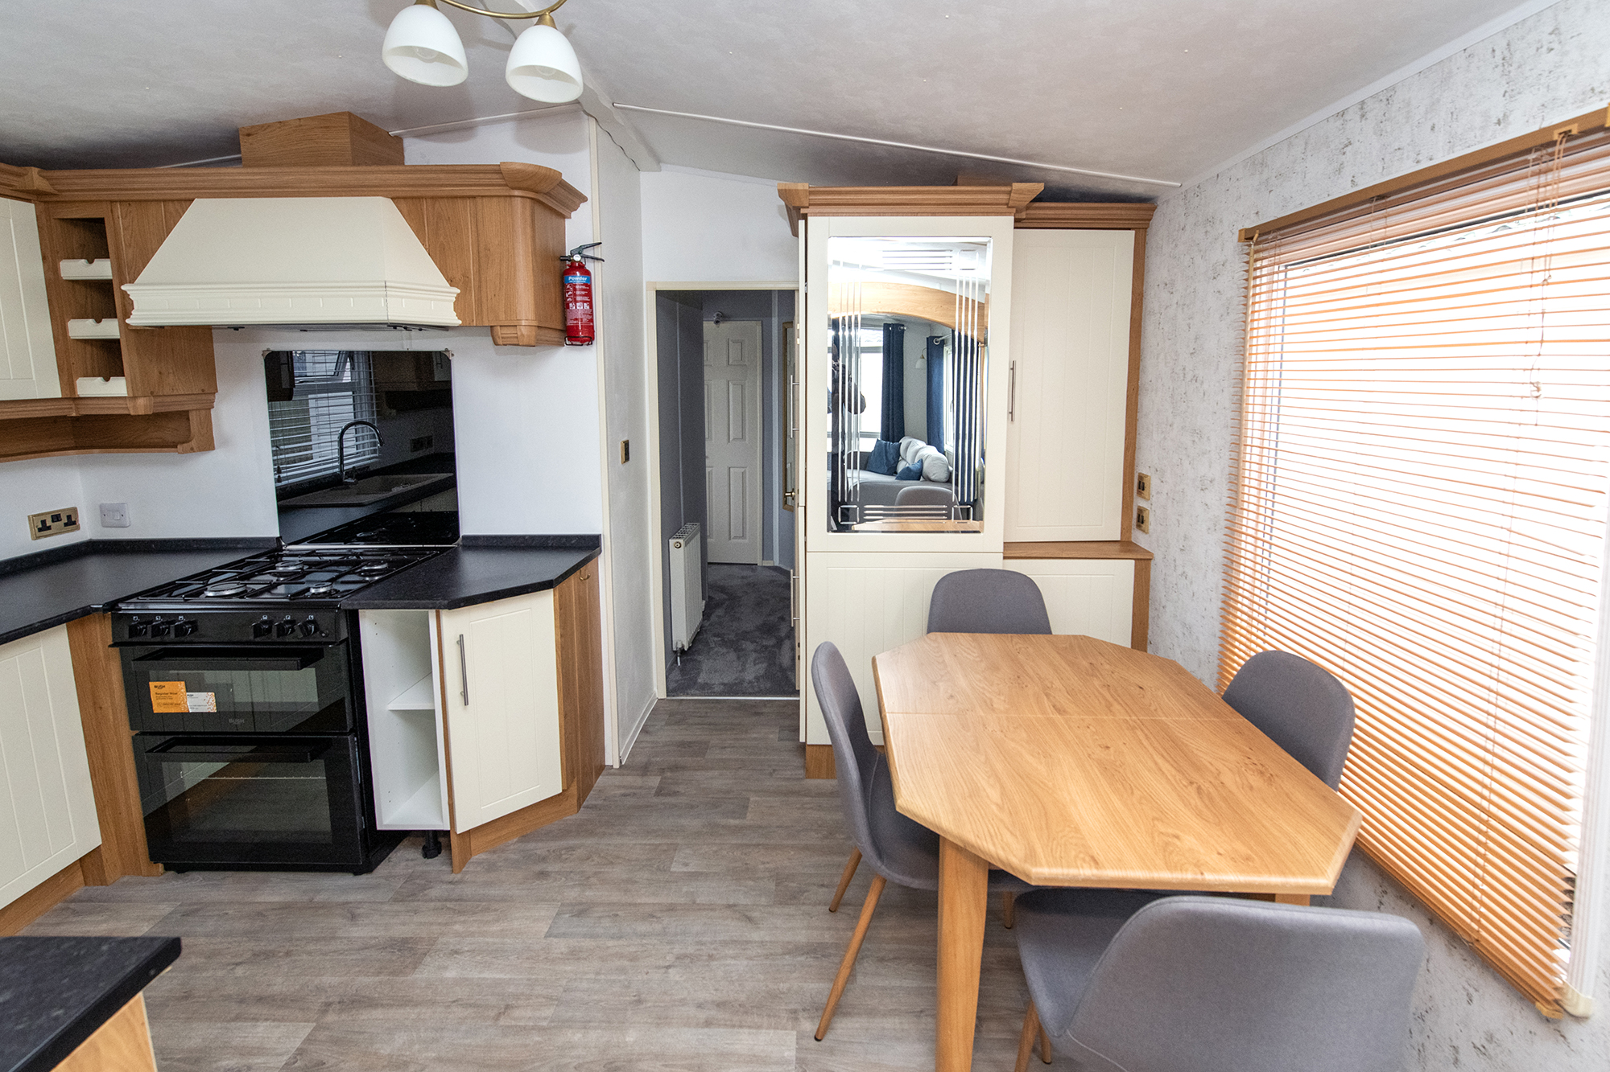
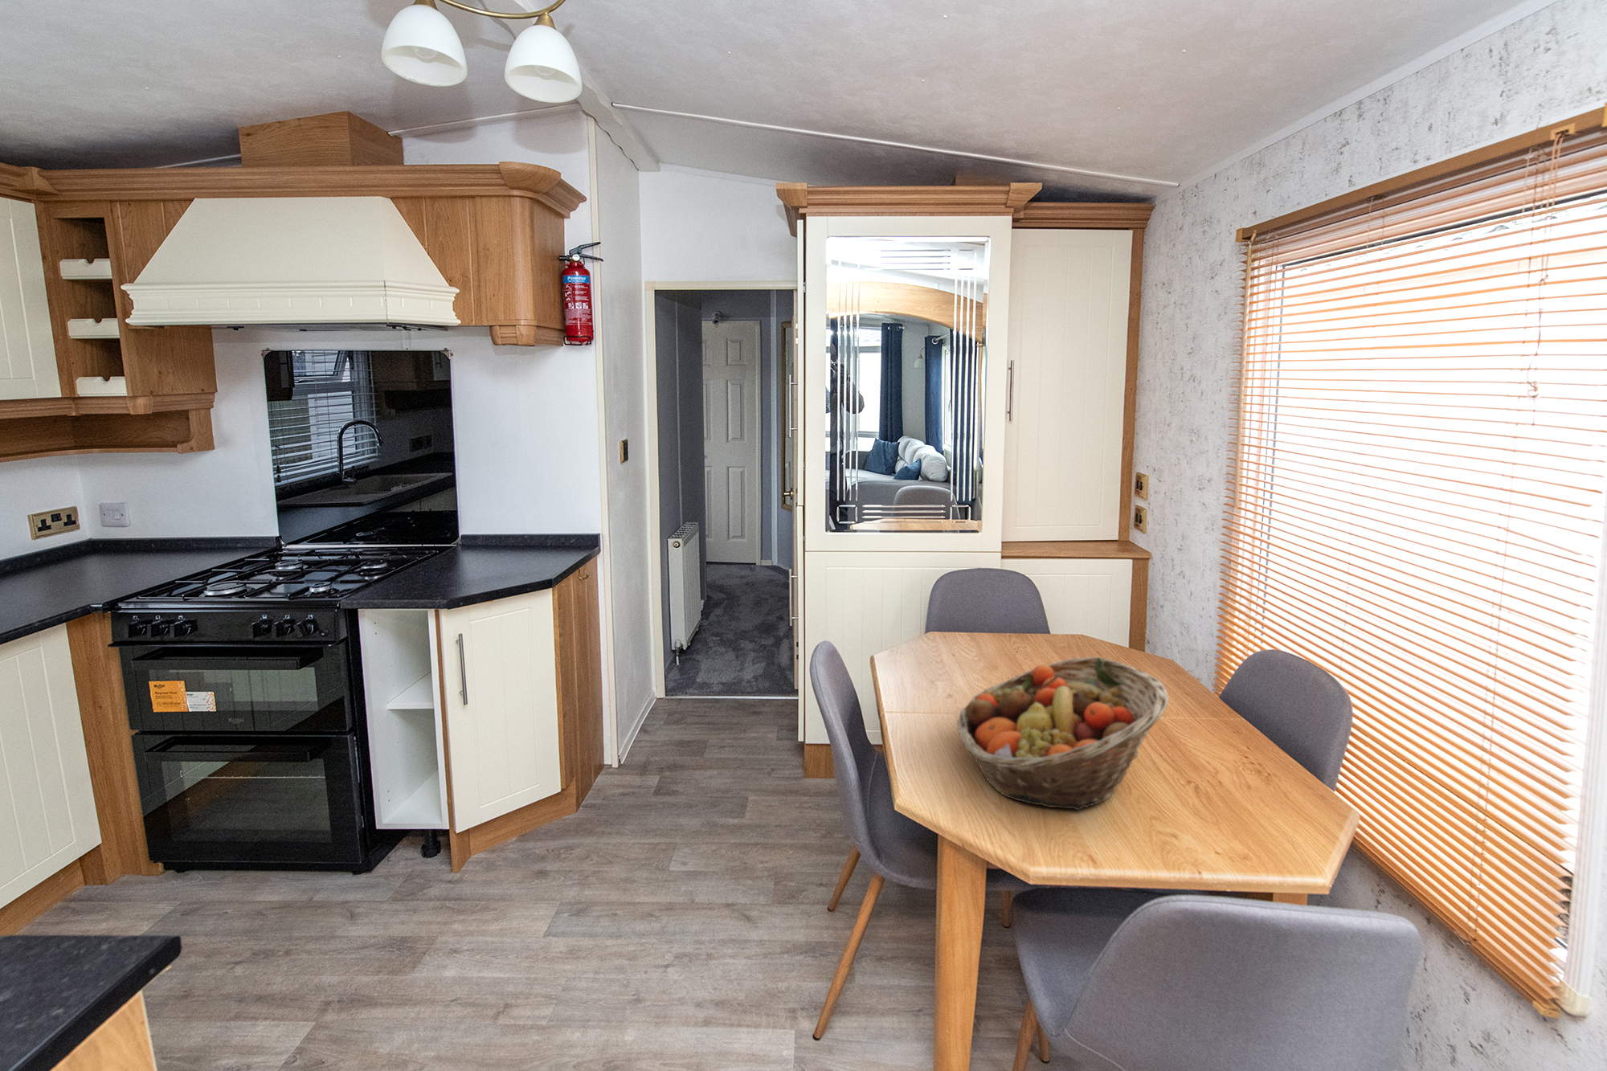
+ fruit basket [956,656,1170,812]
